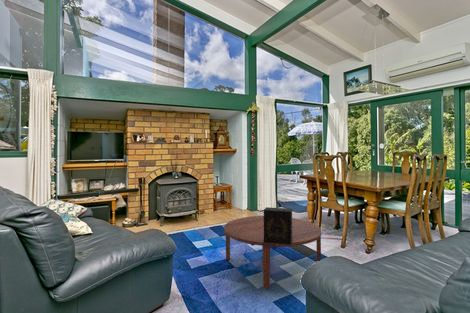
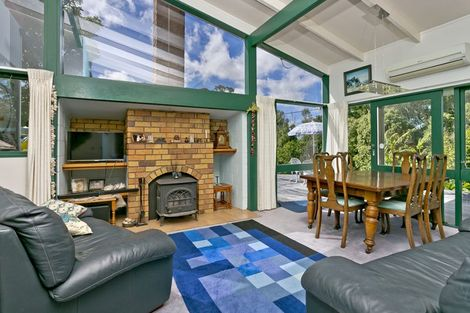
- coffee table [223,215,322,289]
- decorative box [263,206,293,245]
